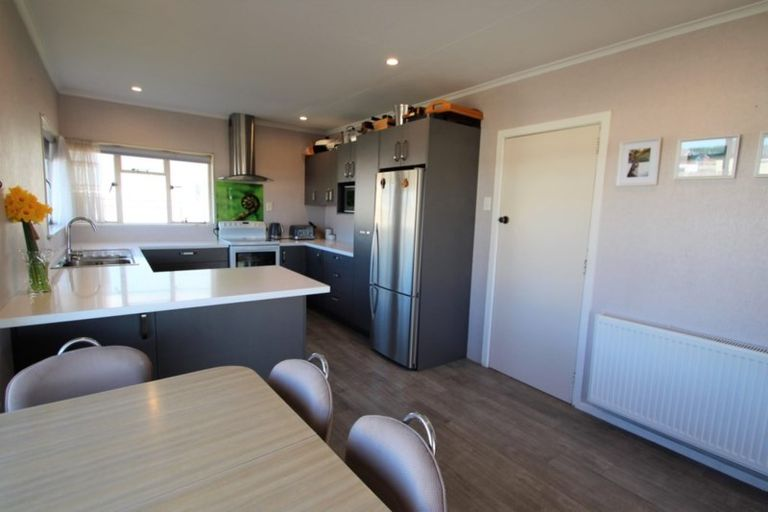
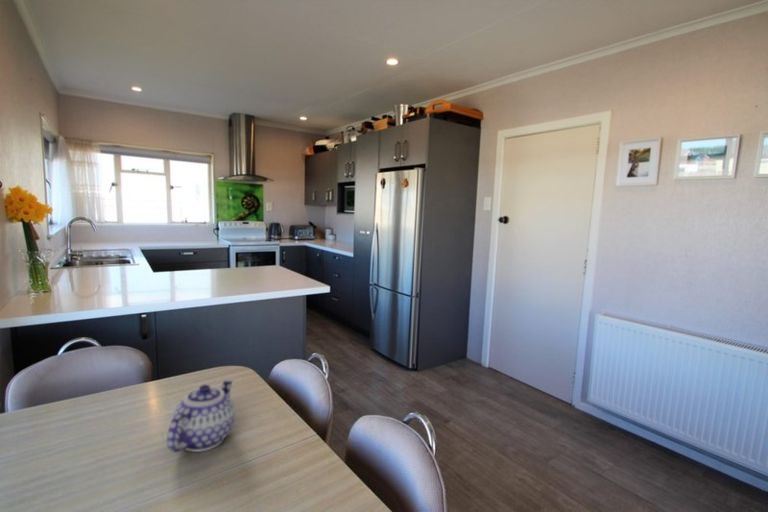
+ teapot [166,378,236,453]
